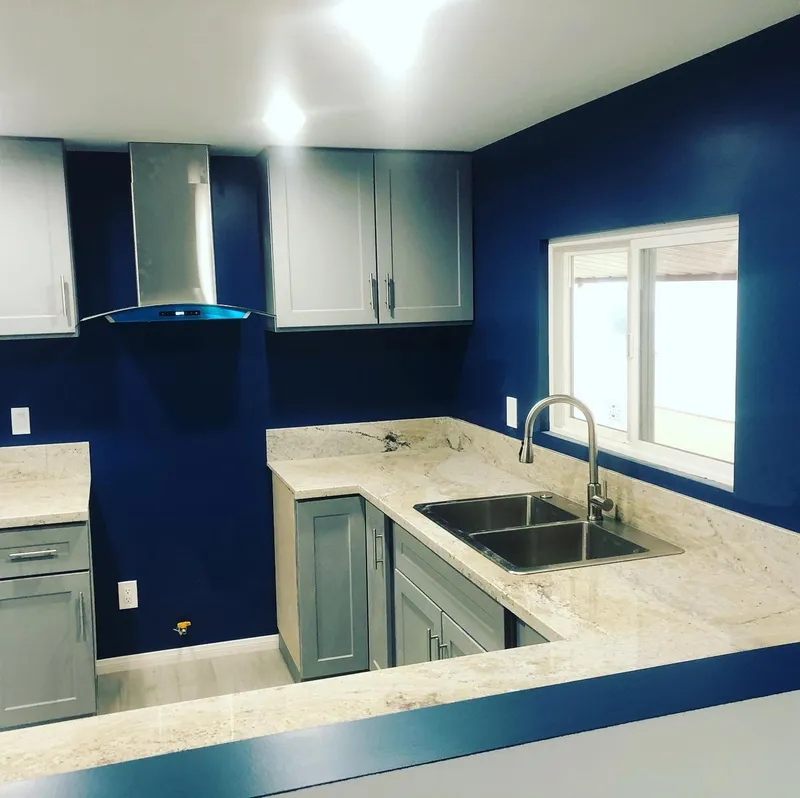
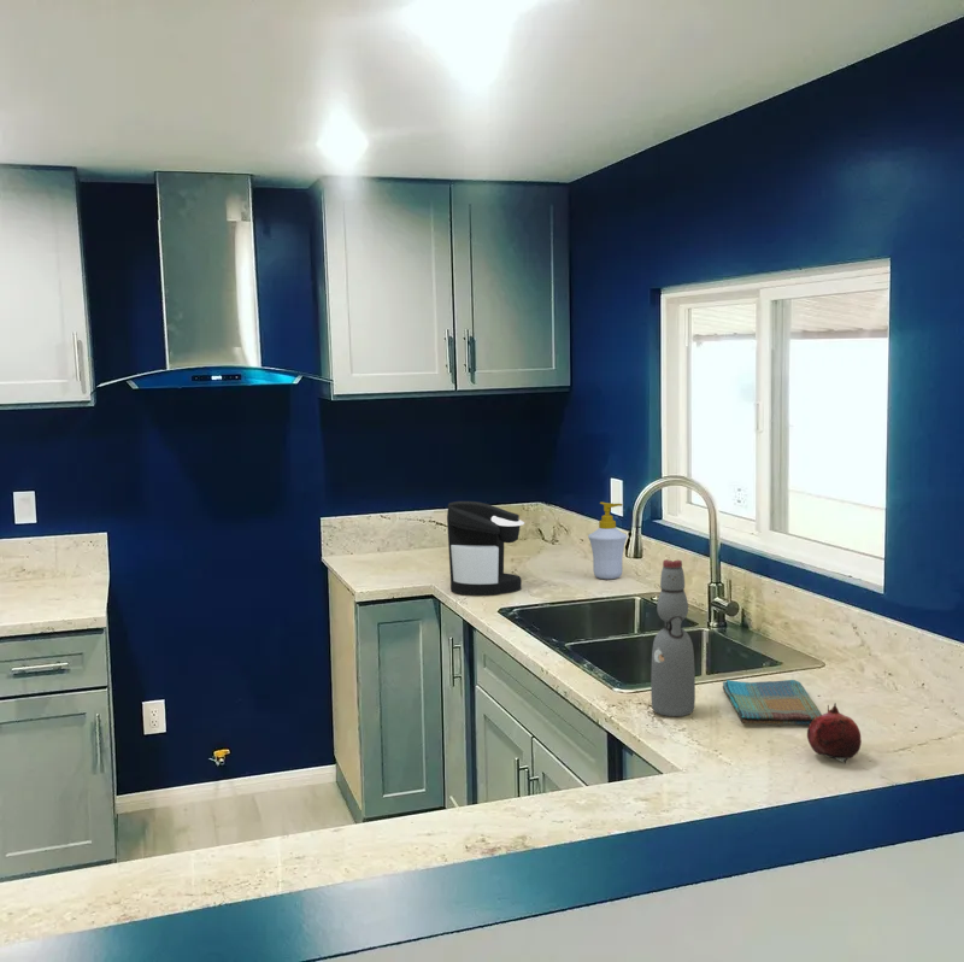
+ bottle [649,558,696,717]
+ soap bottle [587,501,628,580]
+ fruit [806,702,863,764]
+ coffee maker [446,500,525,597]
+ dish towel [722,679,823,726]
